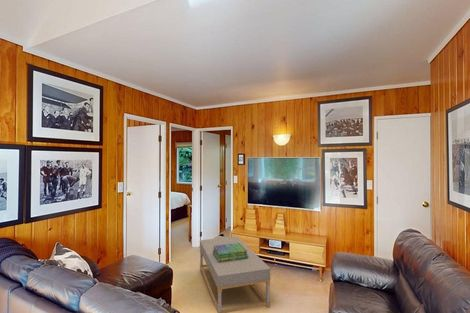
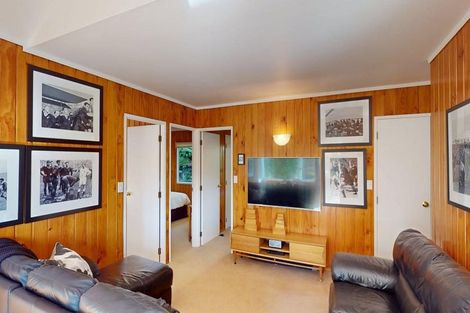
- stack of books [212,243,248,262]
- coffee table [199,235,272,313]
